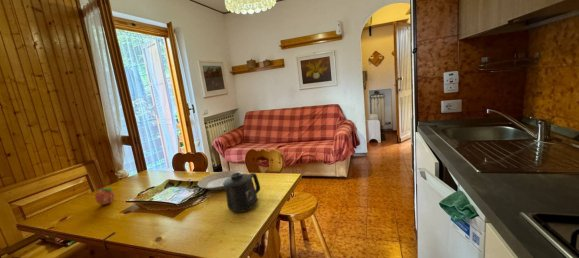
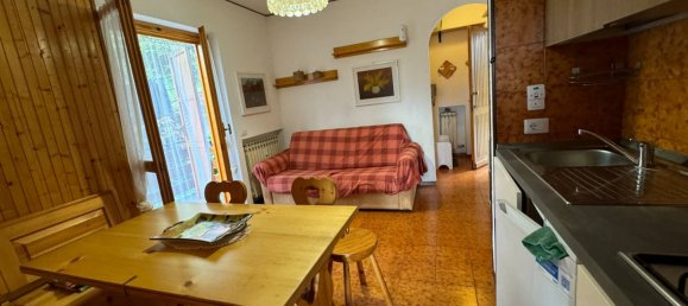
- fruit [94,186,115,206]
- plate [197,170,245,191]
- mug [223,172,261,213]
